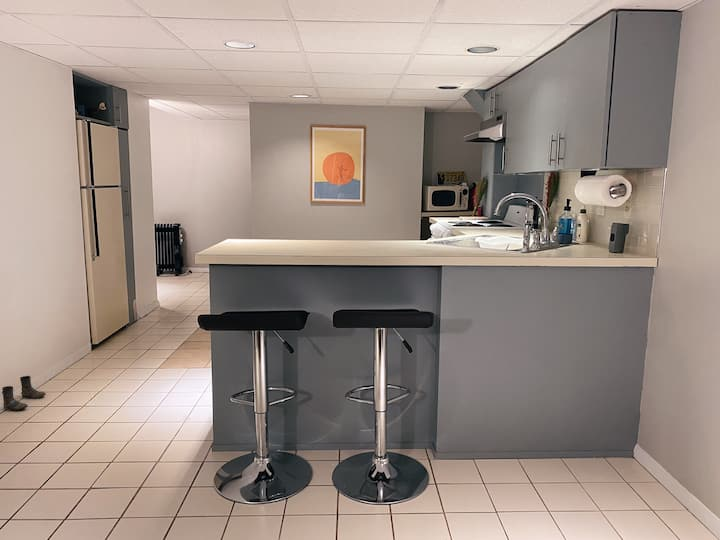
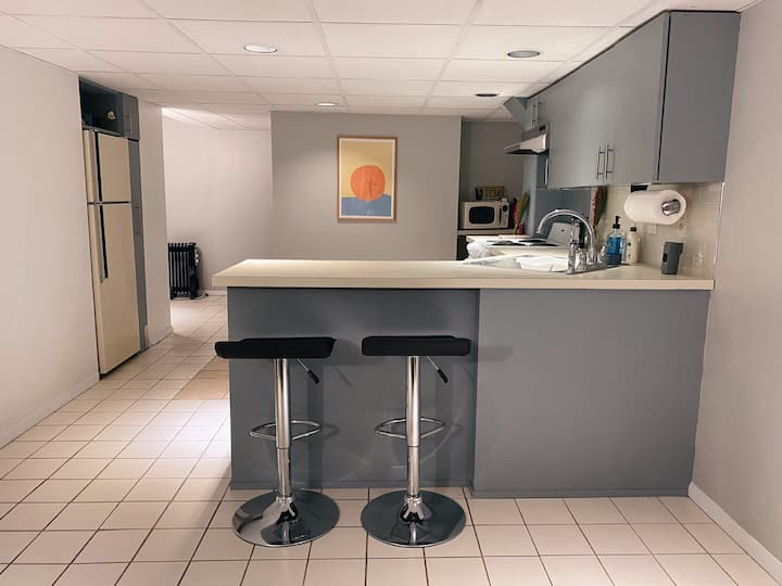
- boots [1,375,47,411]
